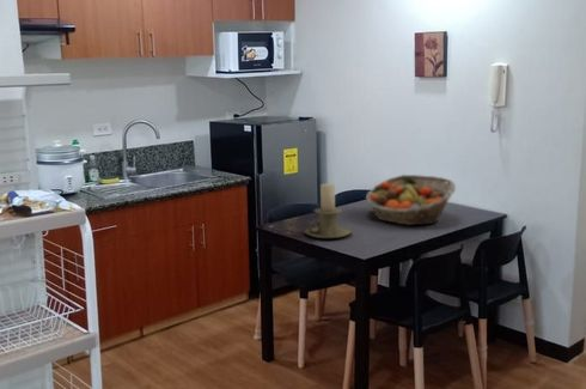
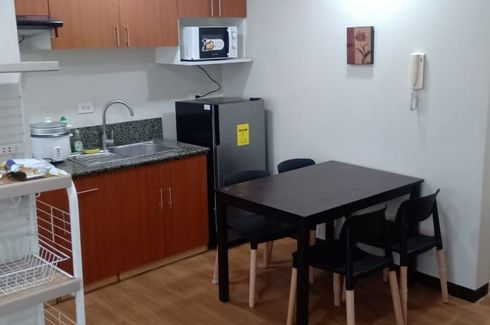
- fruit basket [365,174,457,226]
- candle holder [304,182,354,239]
